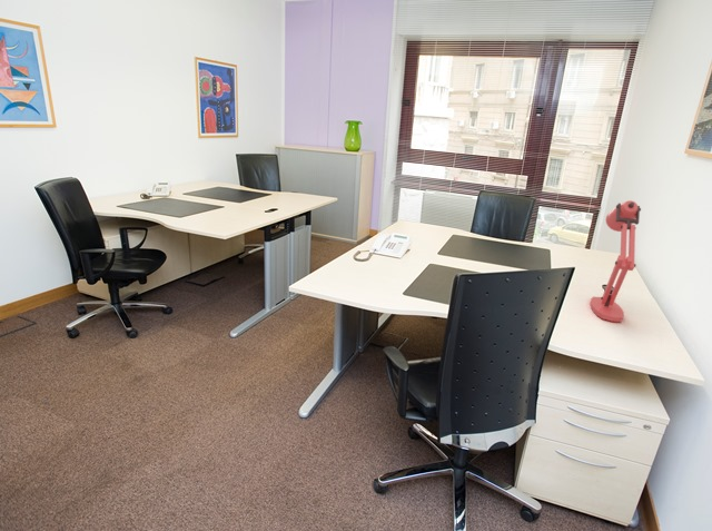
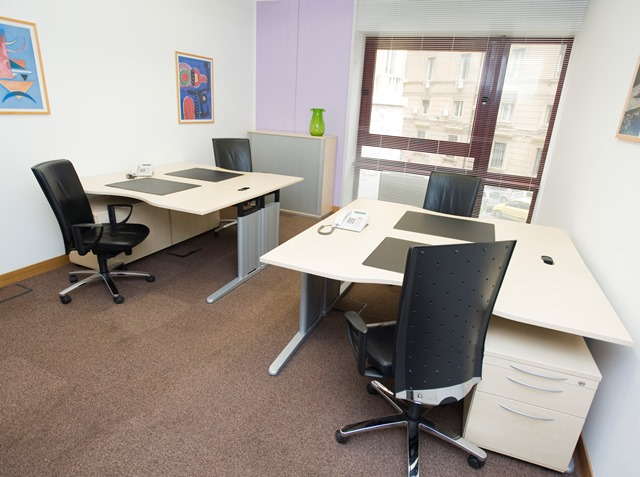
- desk lamp [589,199,642,323]
